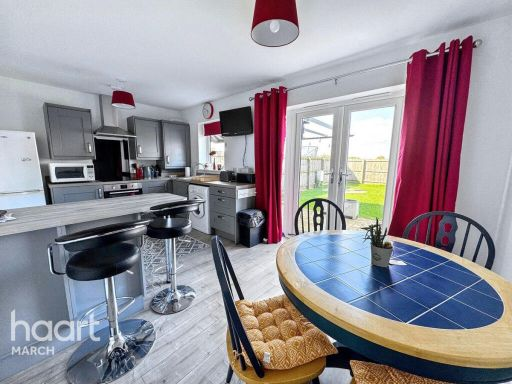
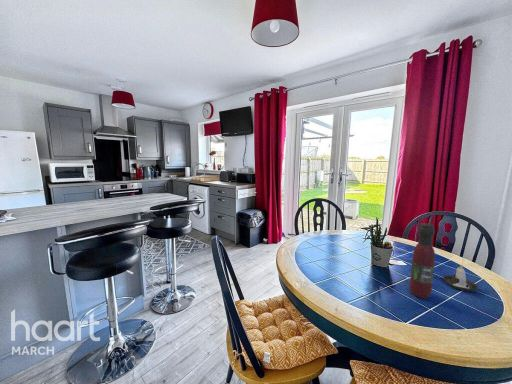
+ wine bottle [409,222,436,300]
+ candle [442,264,480,292]
